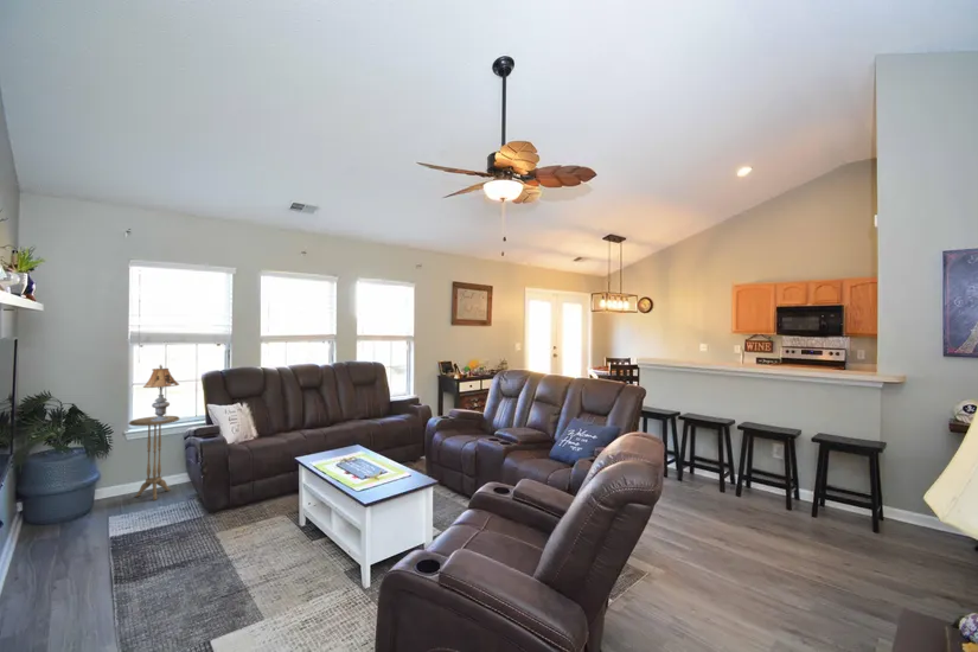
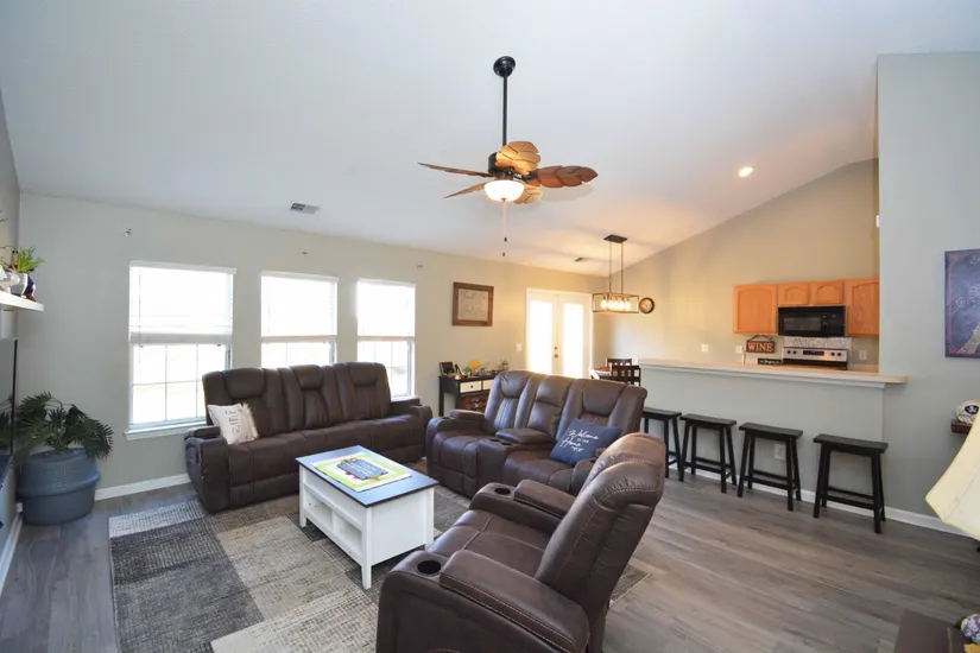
- side table [128,415,180,501]
- table lamp [142,364,180,422]
